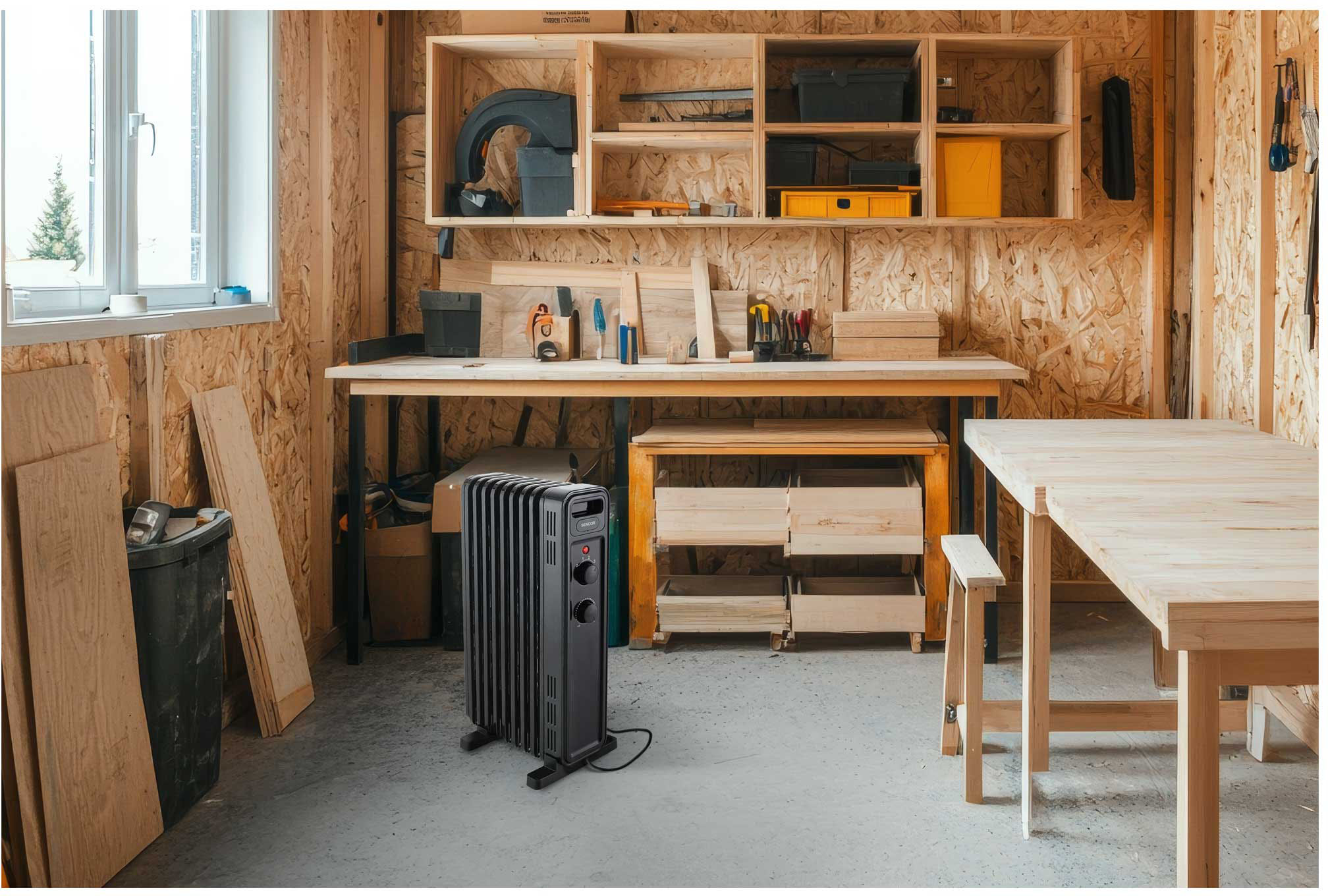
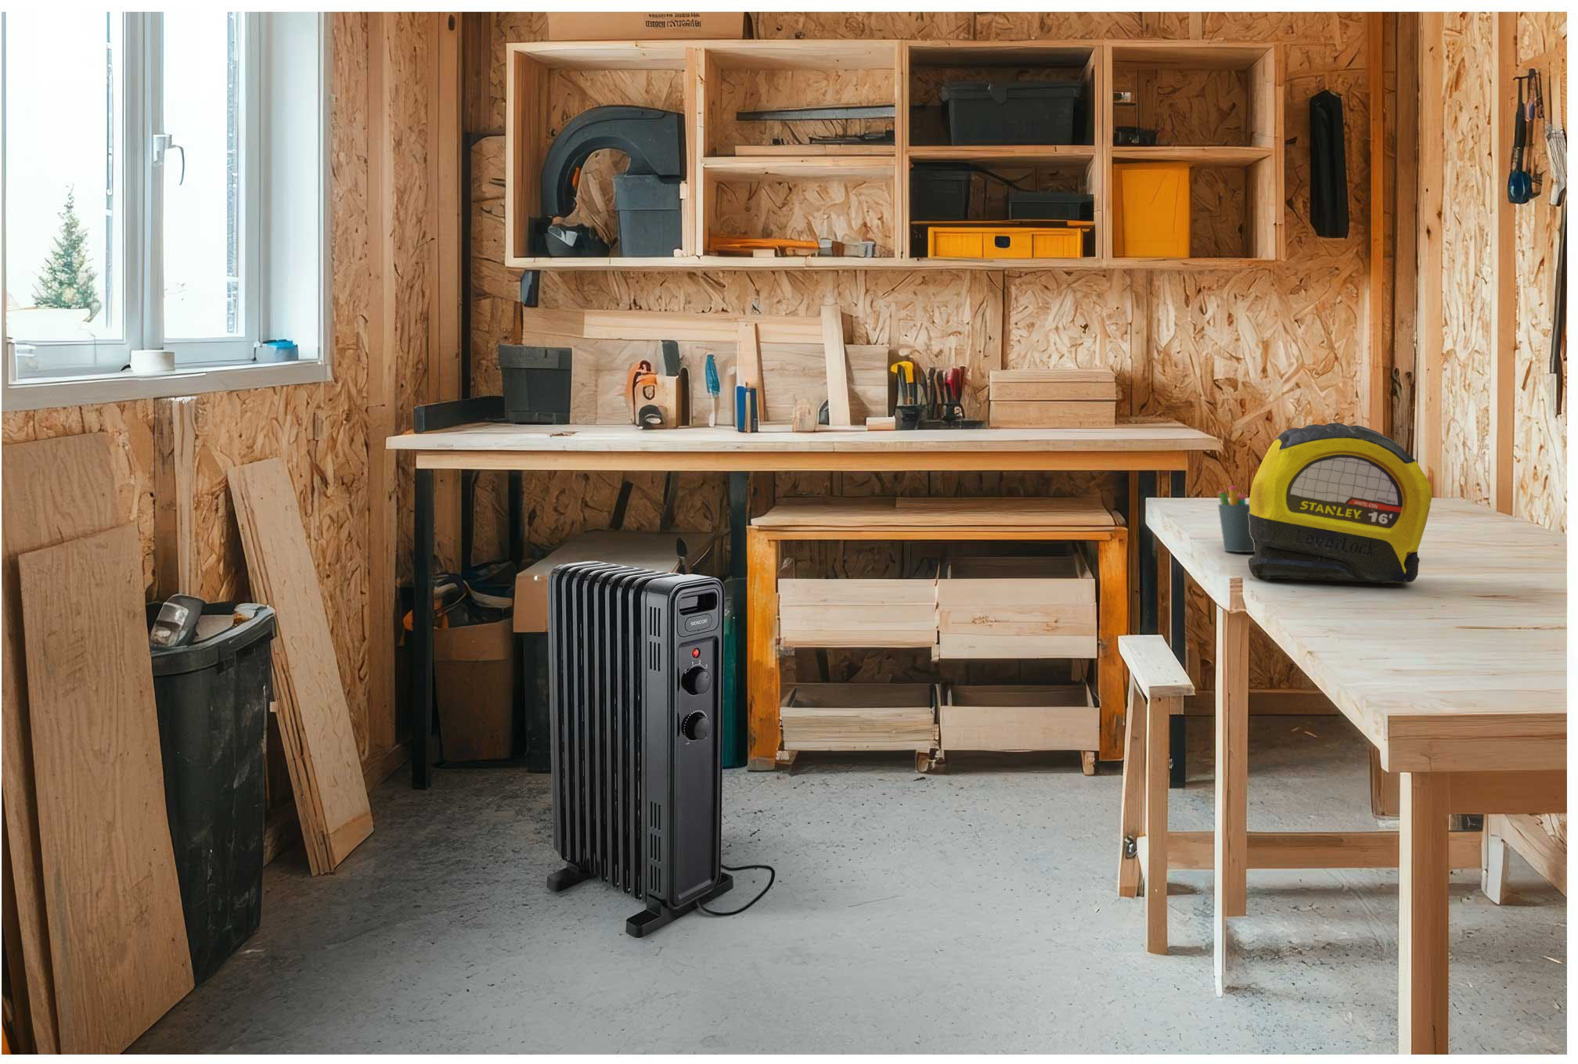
+ pen holder [1217,484,1256,553]
+ tape measure [1248,422,1432,583]
